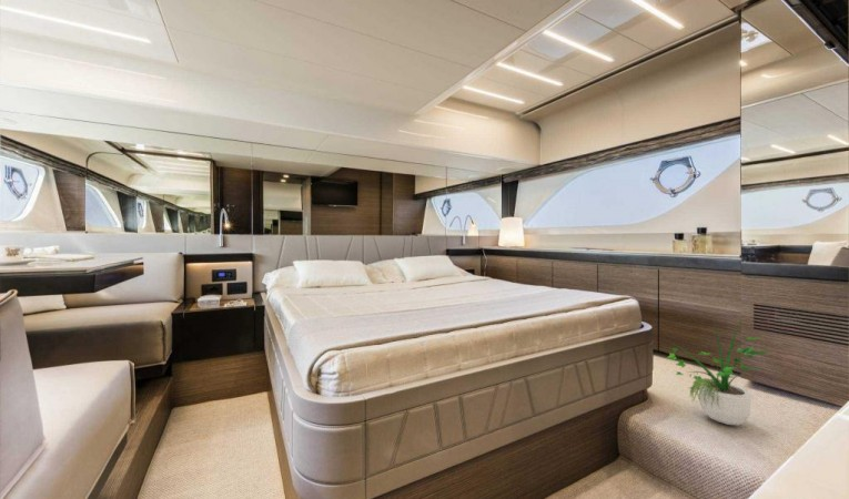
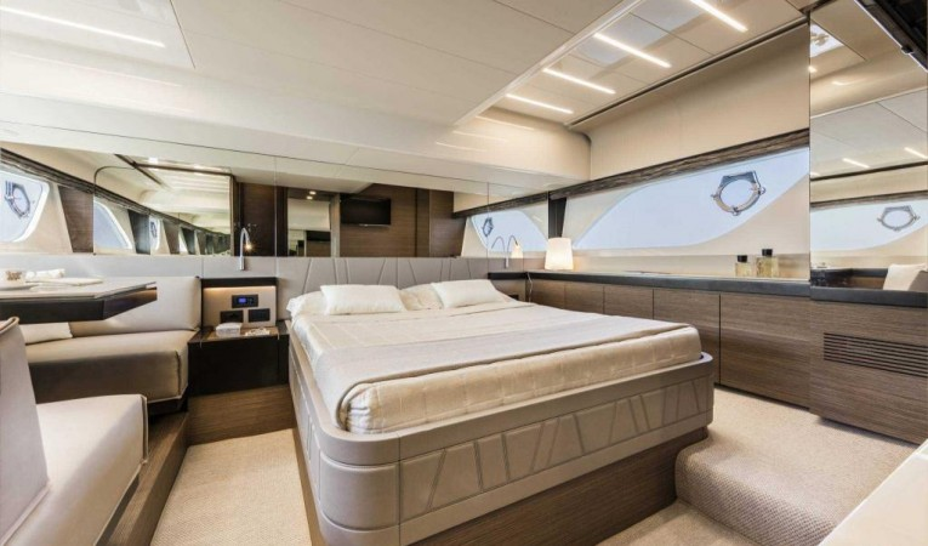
- potted plant [665,315,771,427]
